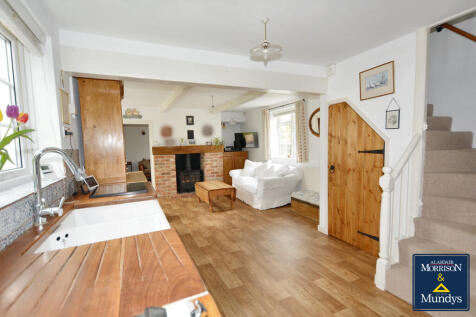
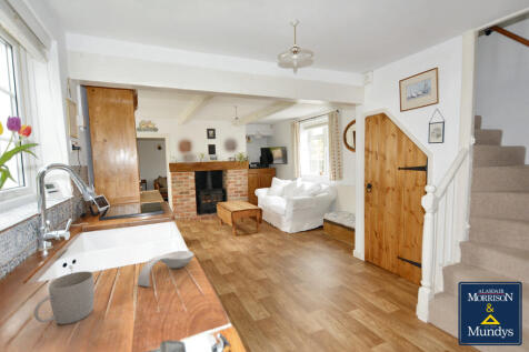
+ spoon rest [137,250,194,288]
+ mug [33,270,96,325]
